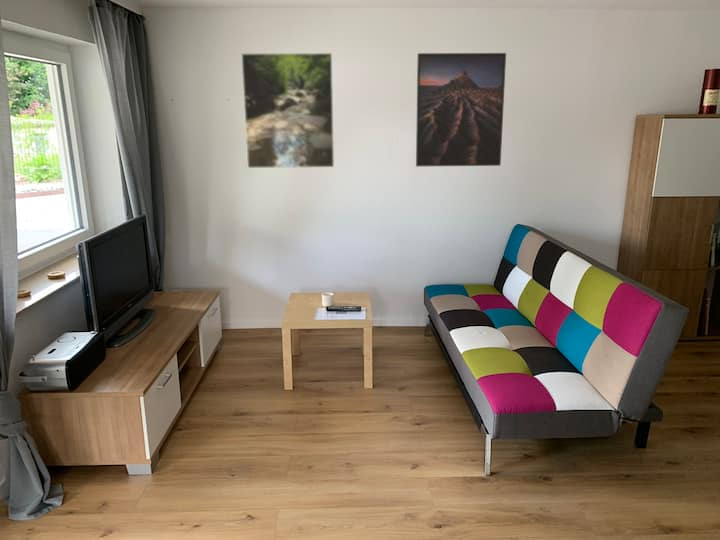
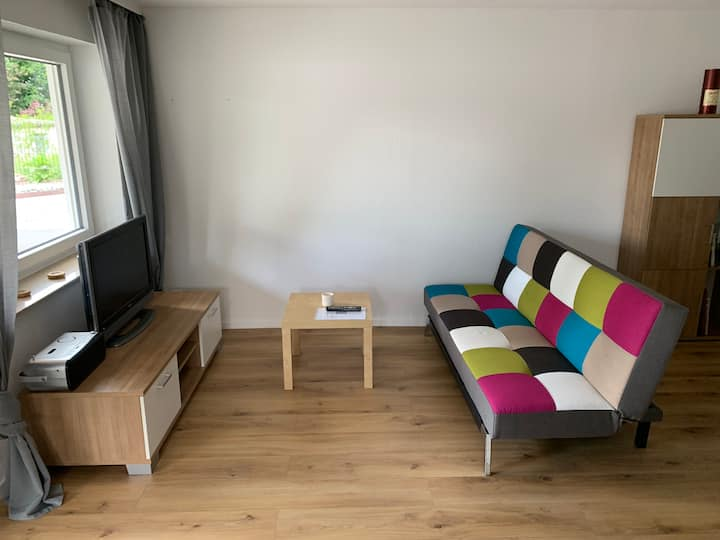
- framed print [415,52,507,168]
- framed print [240,52,335,169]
